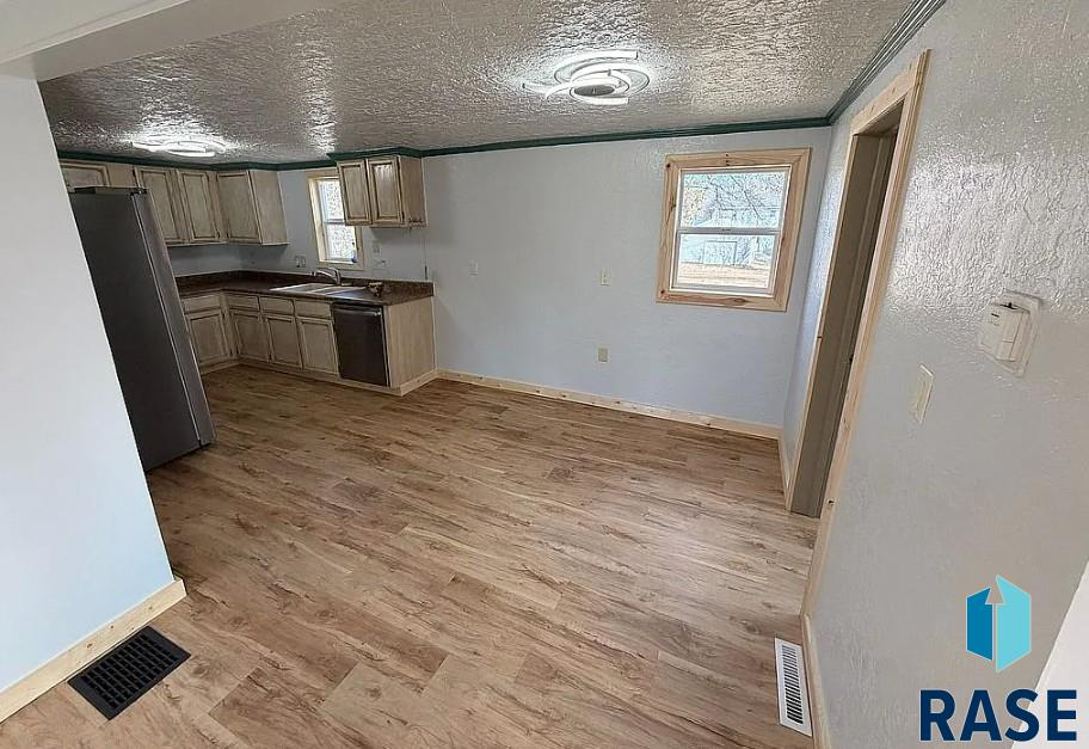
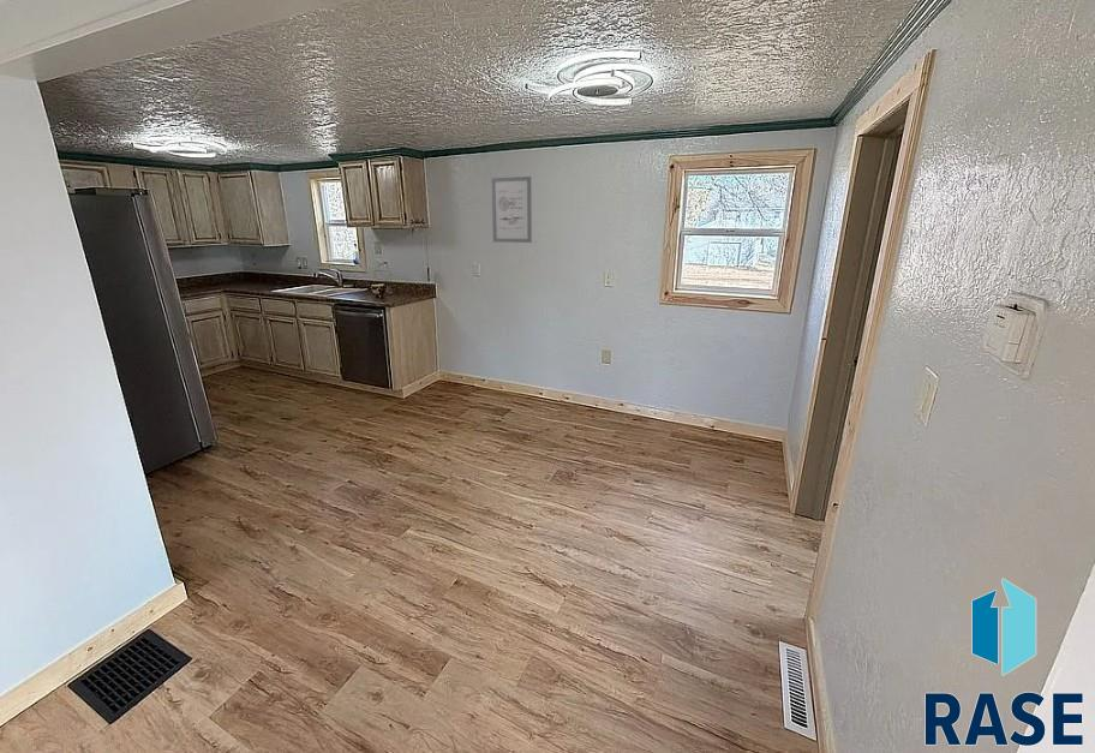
+ wall art [490,175,533,244]
